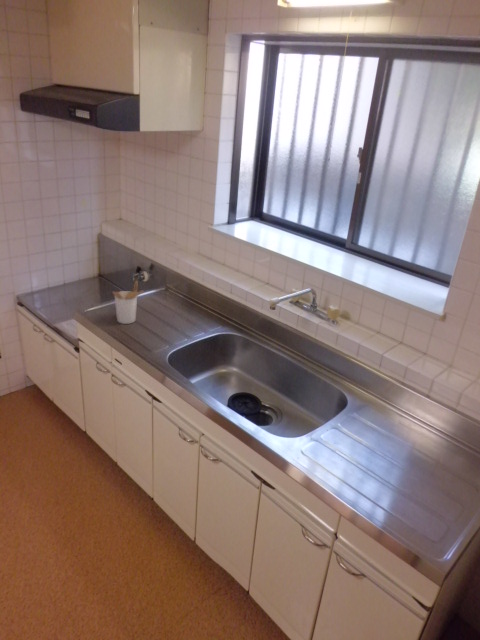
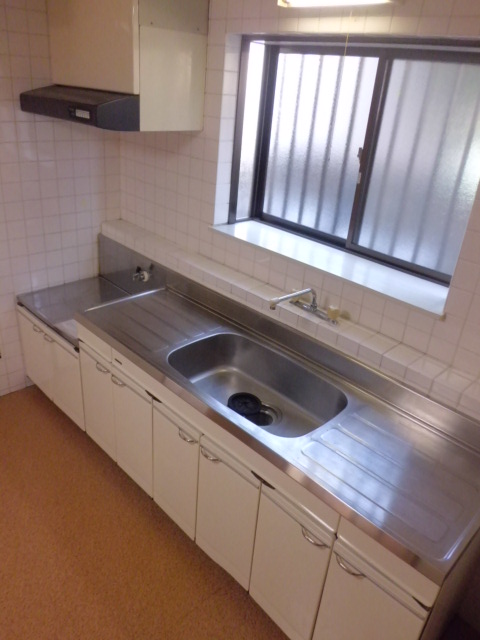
- utensil holder [112,280,144,325]
